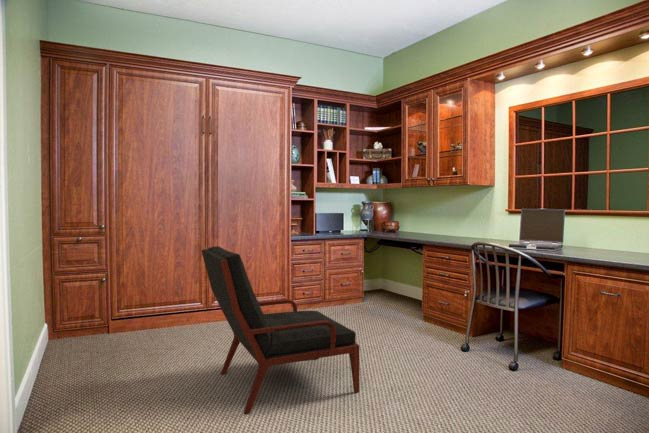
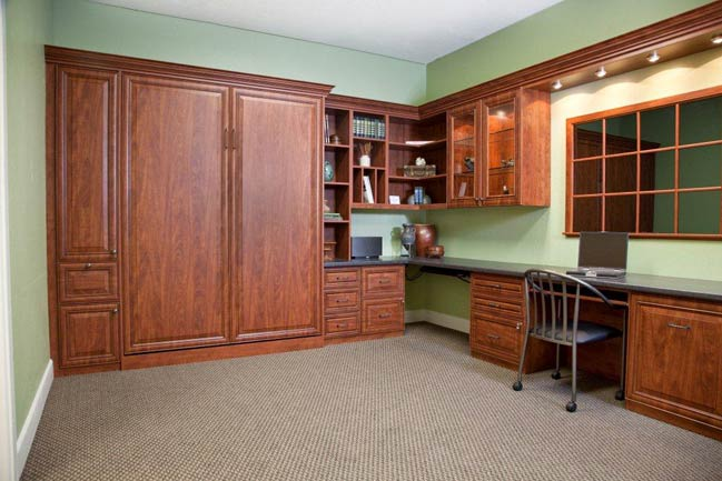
- armchair [200,245,360,416]
